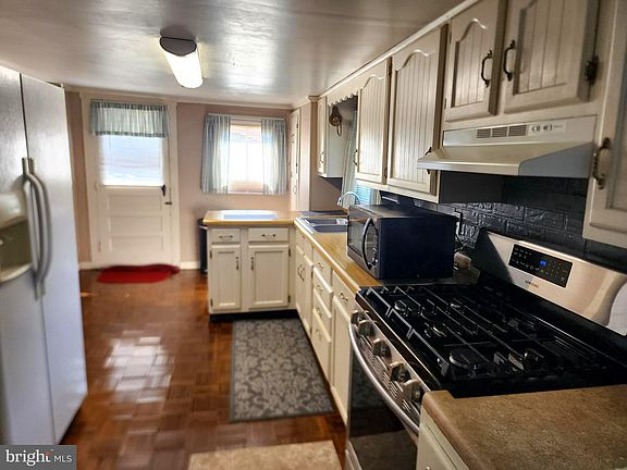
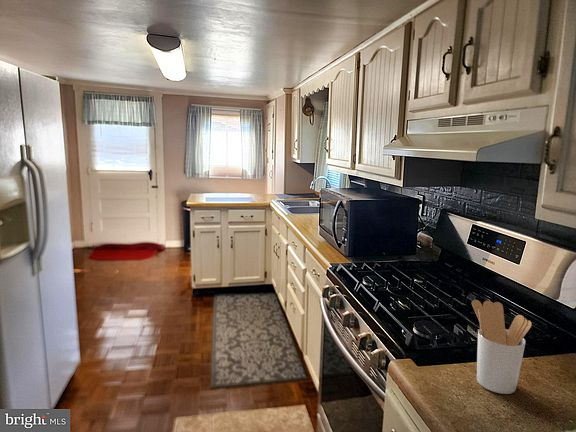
+ utensil holder [471,299,533,395]
